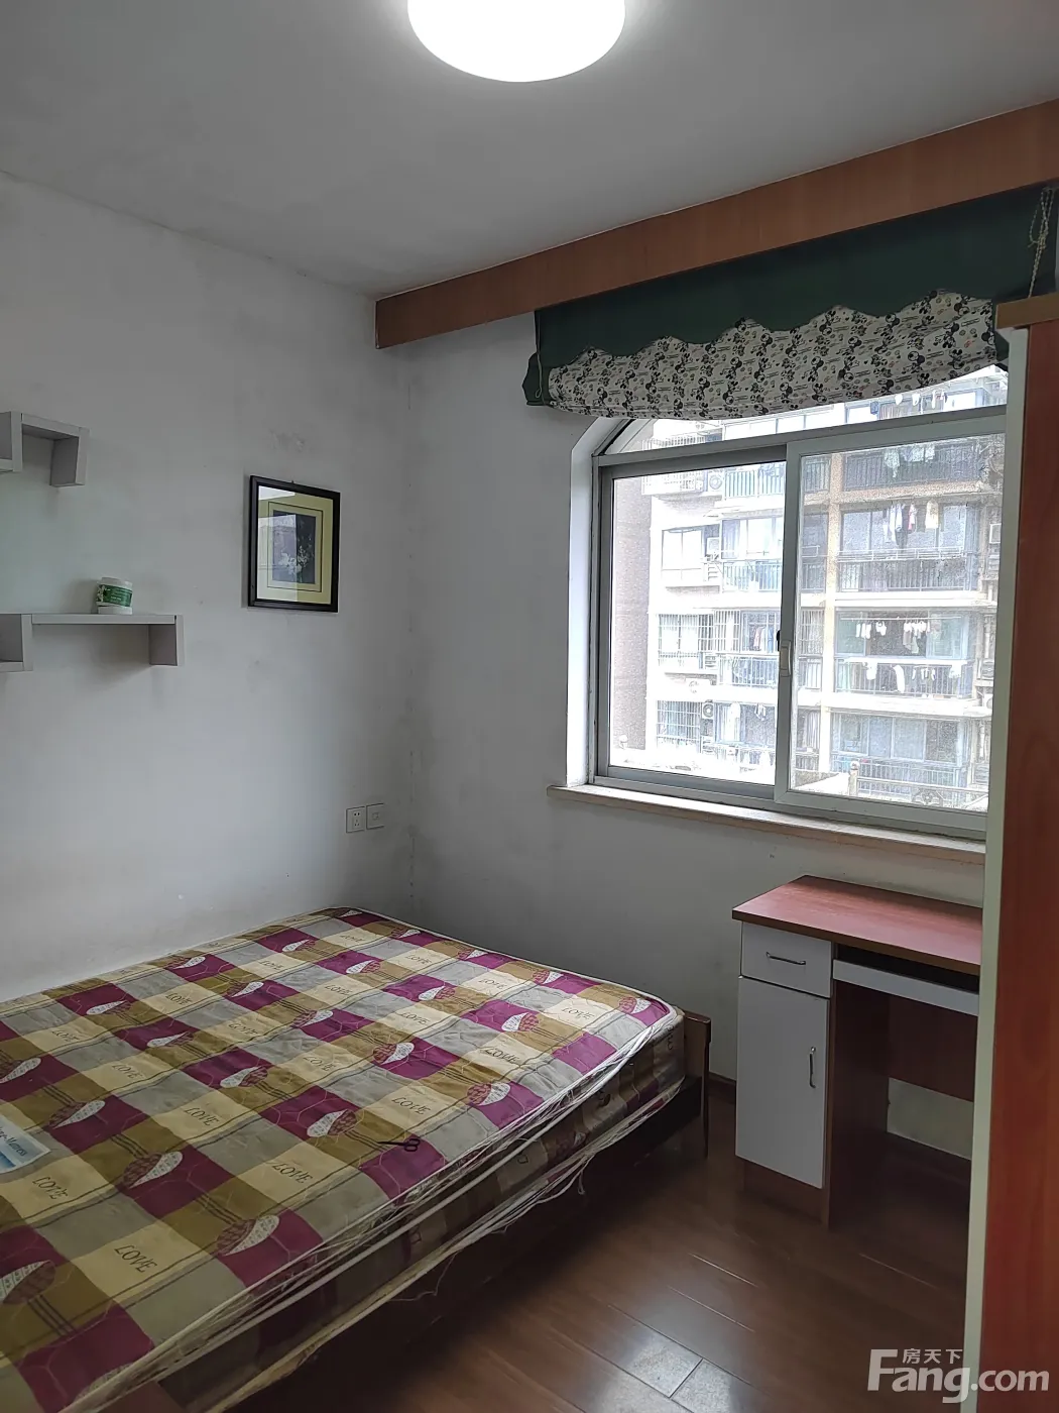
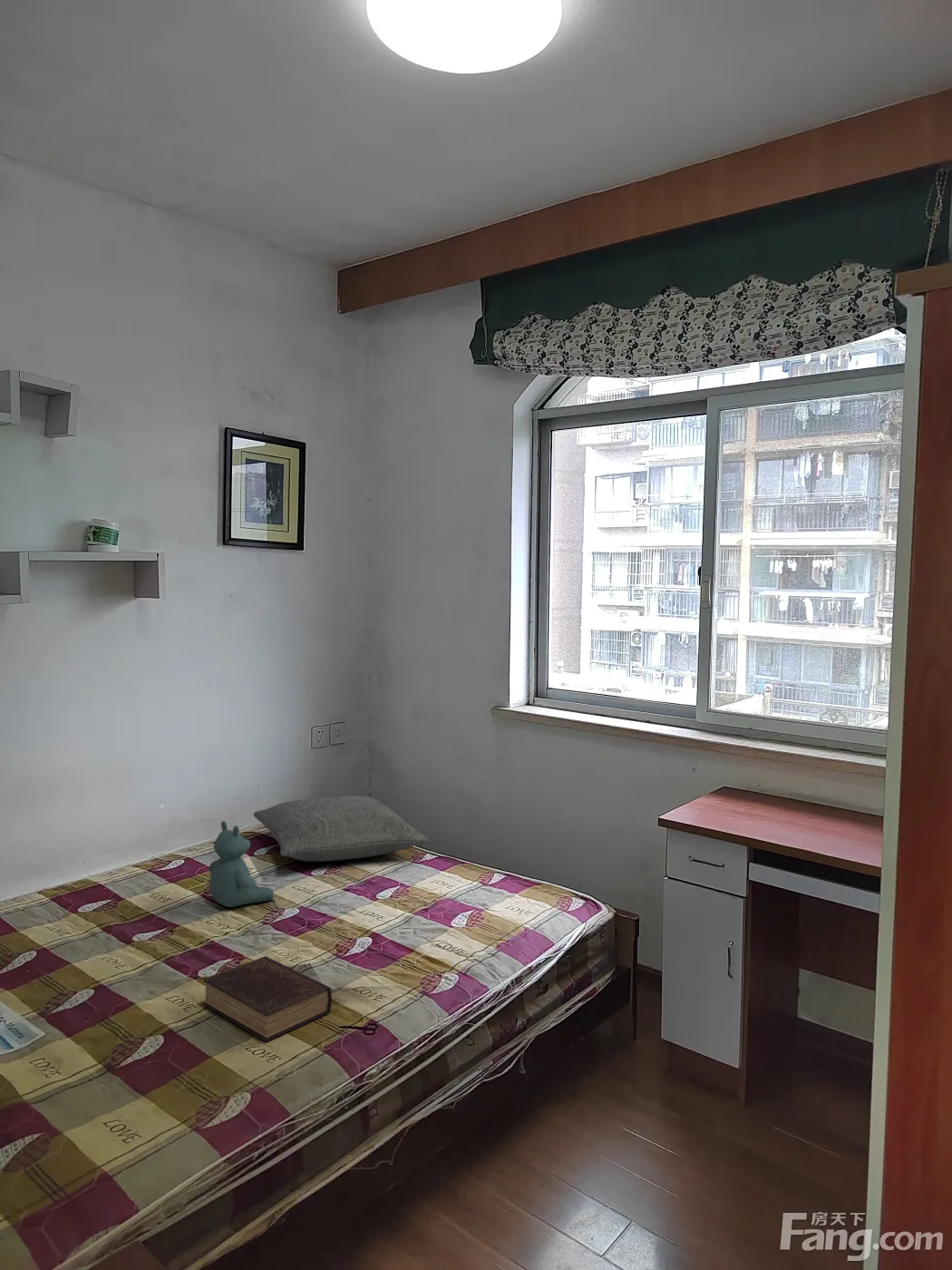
+ stuffed bear [209,820,275,908]
+ pillow [253,795,429,863]
+ book [202,955,333,1042]
